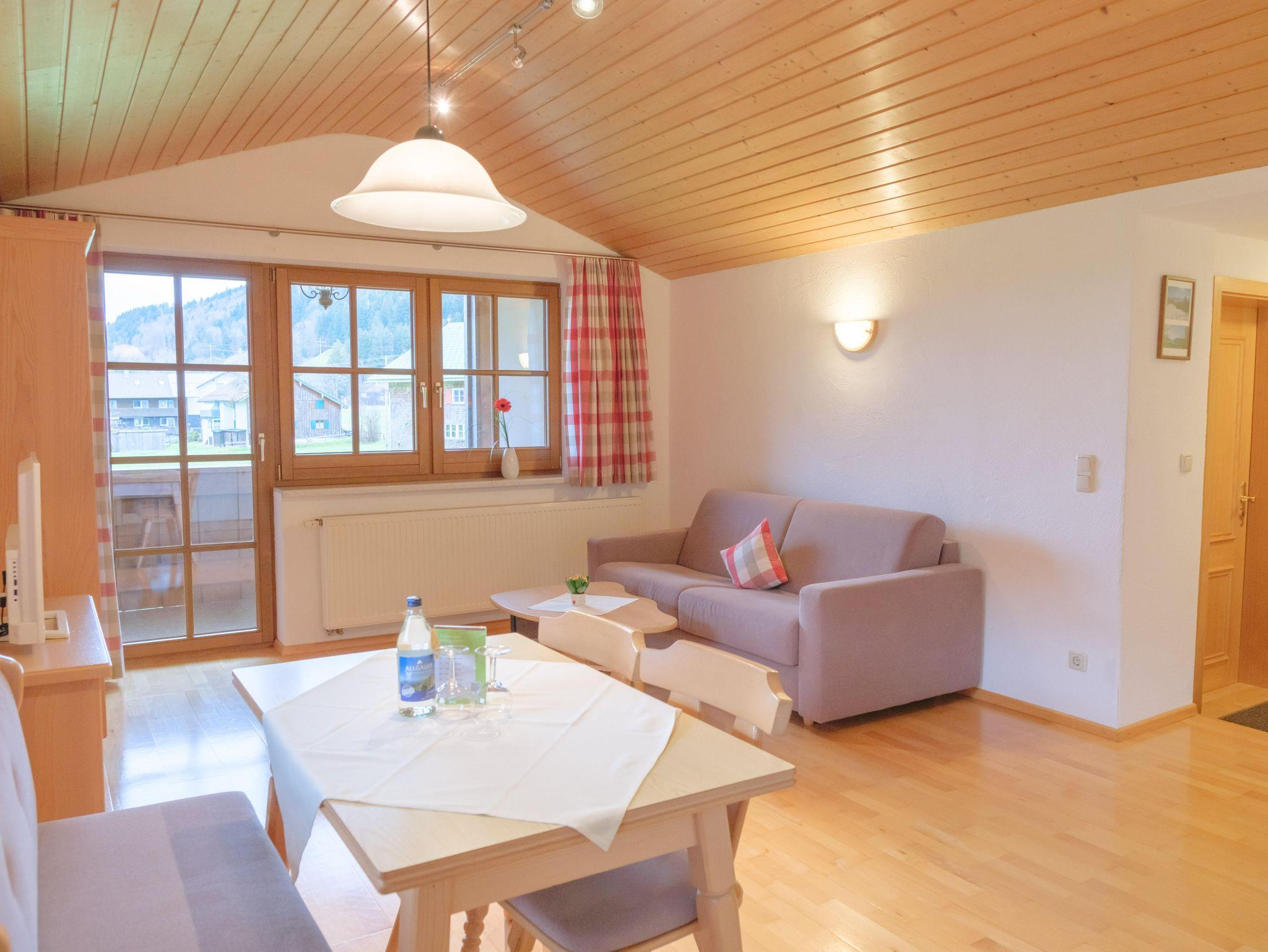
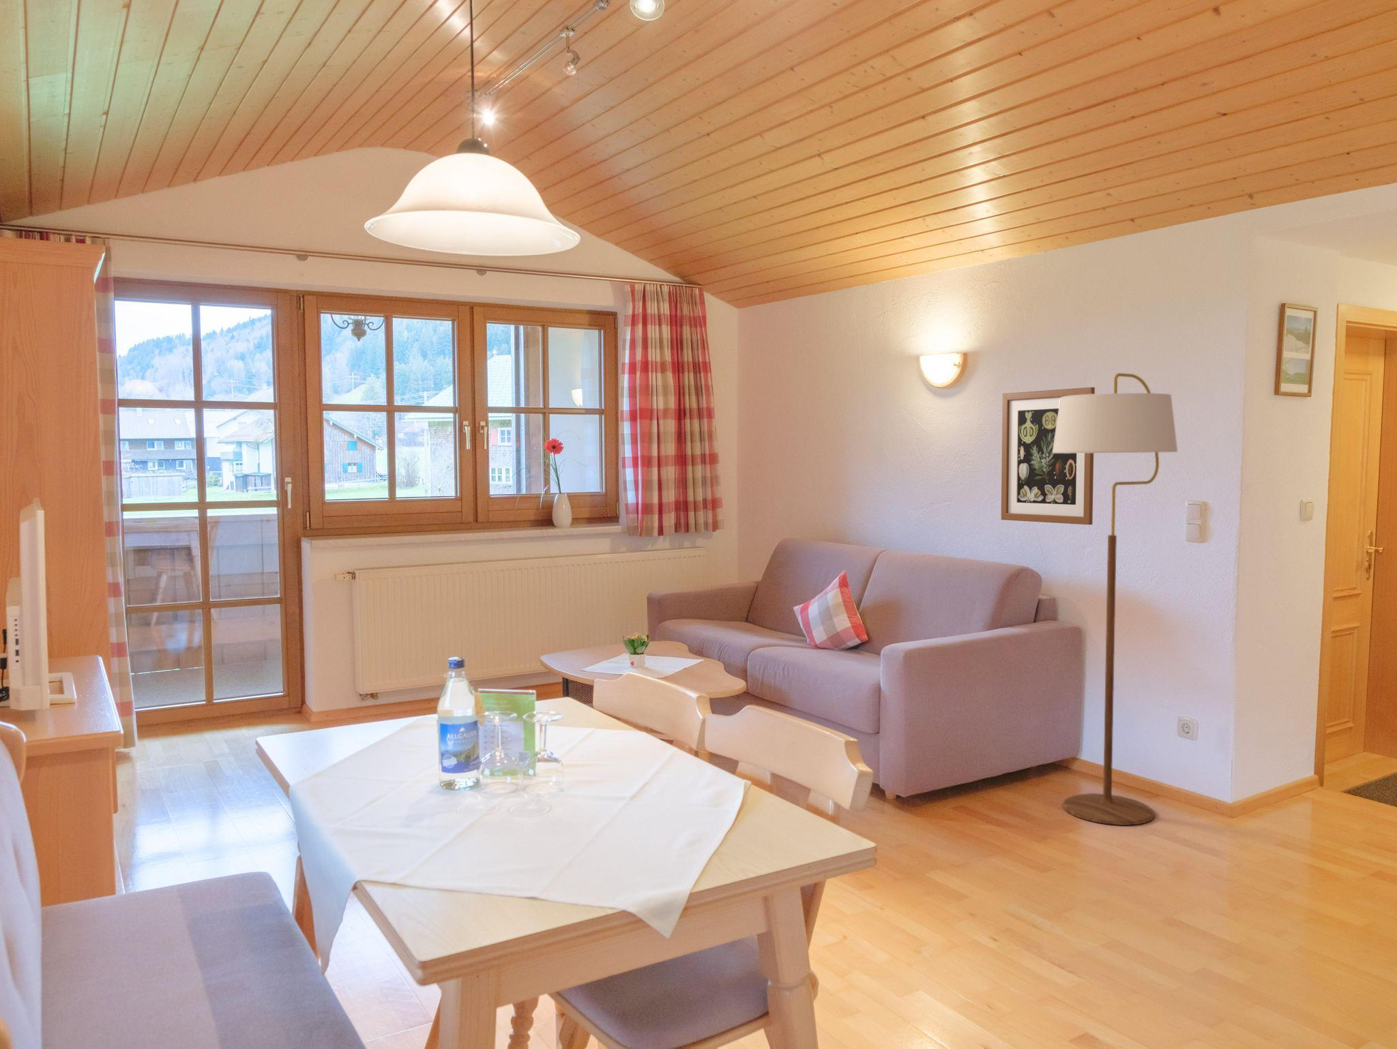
+ floor lamp [1052,372,1178,826]
+ wall art [1000,387,1095,526]
